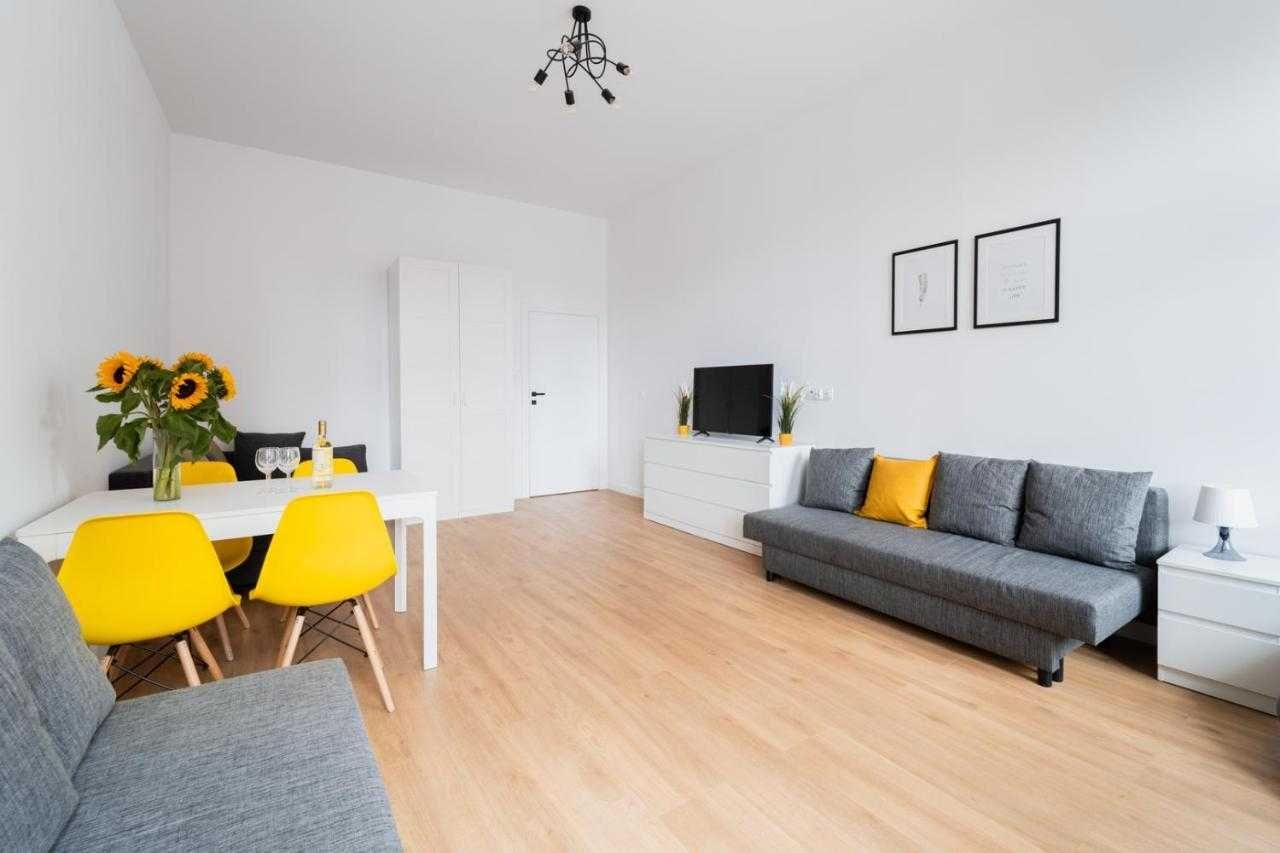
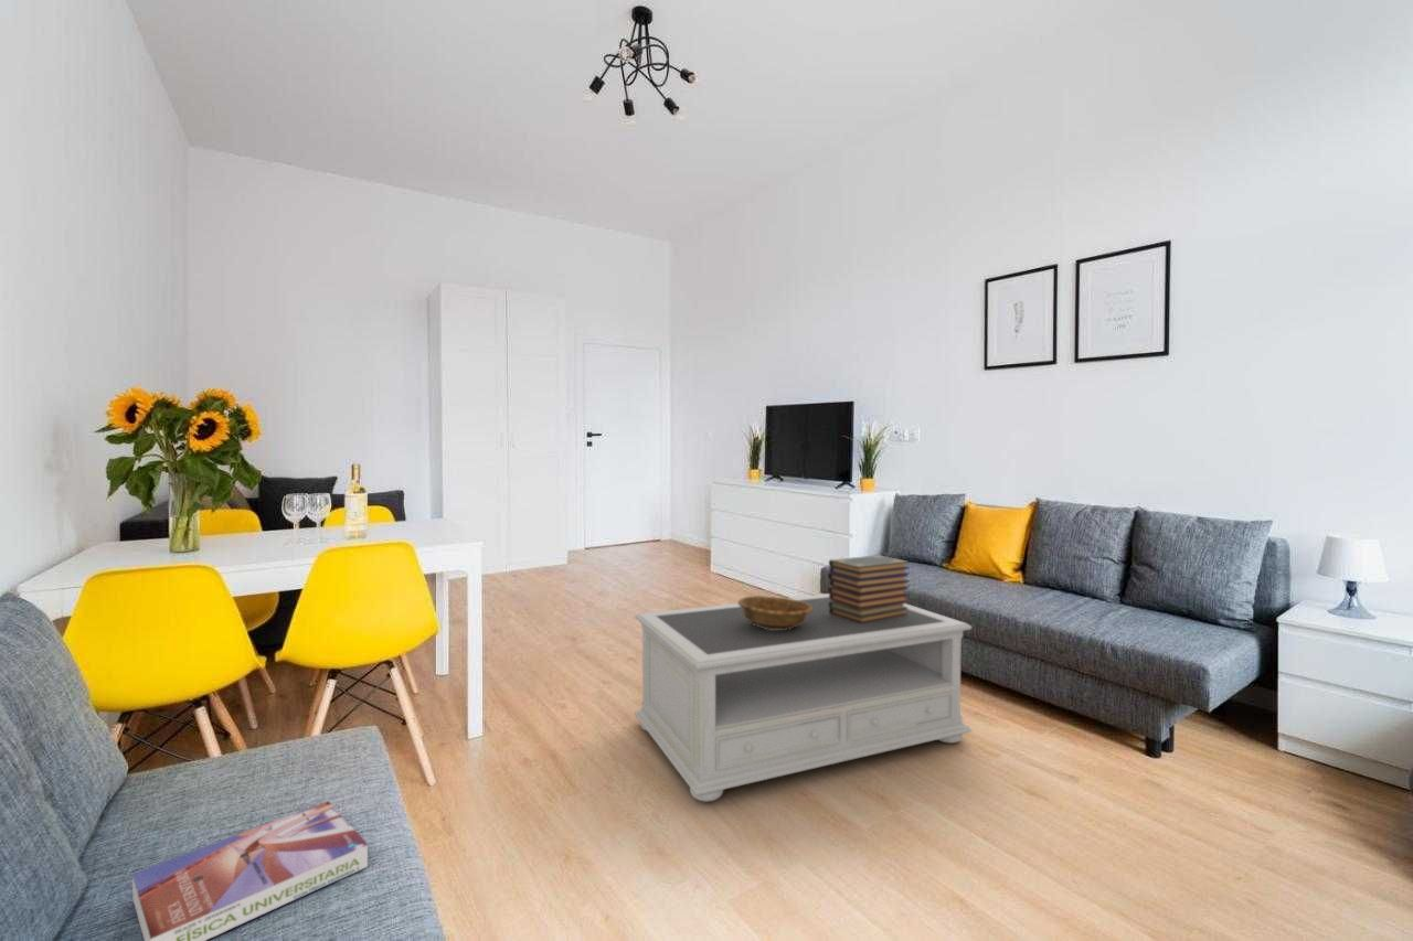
+ book stack [827,554,911,623]
+ textbook [131,800,369,941]
+ coffee table [634,592,973,802]
+ decorative bowl [737,595,812,630]
